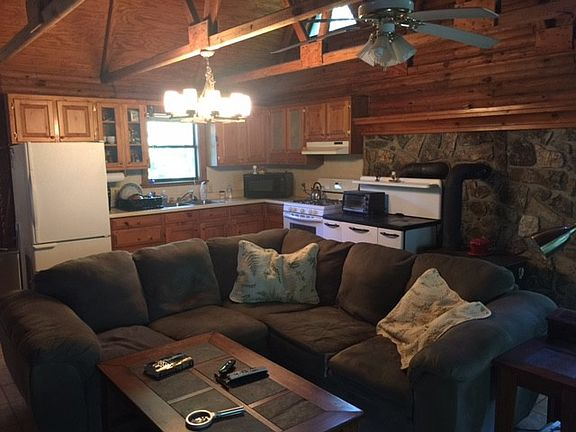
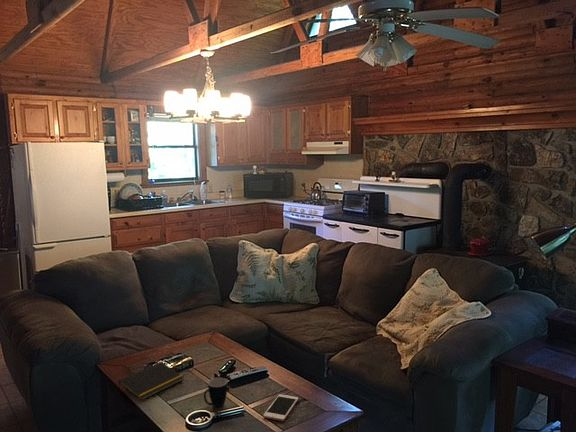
+ notepad [117,361,185,401]
+ cell phone [262,393,299,422]
+ mug [203,377,228,408]
